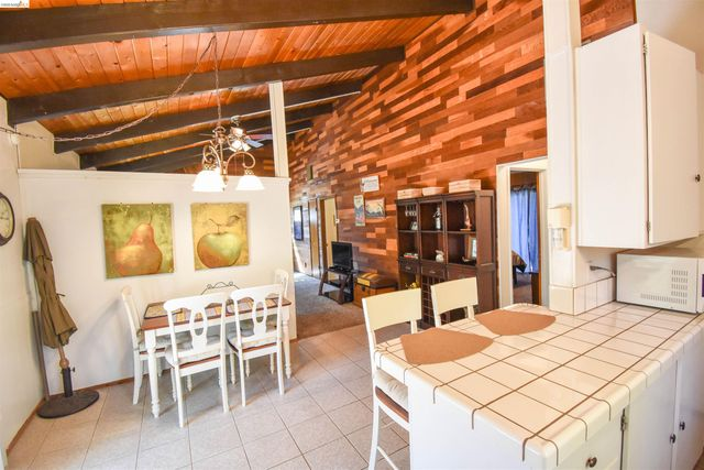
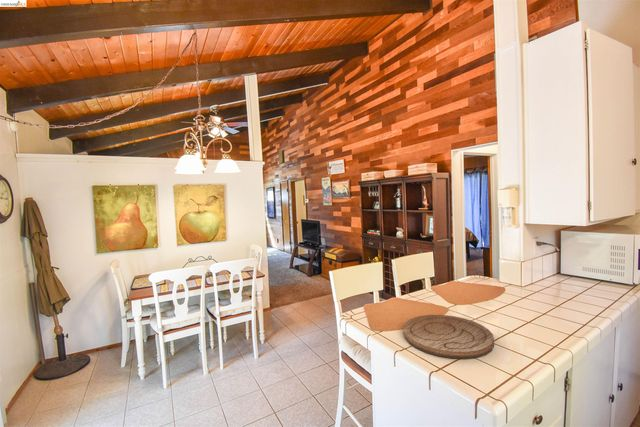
+ cutting board [402,314,495,360]
